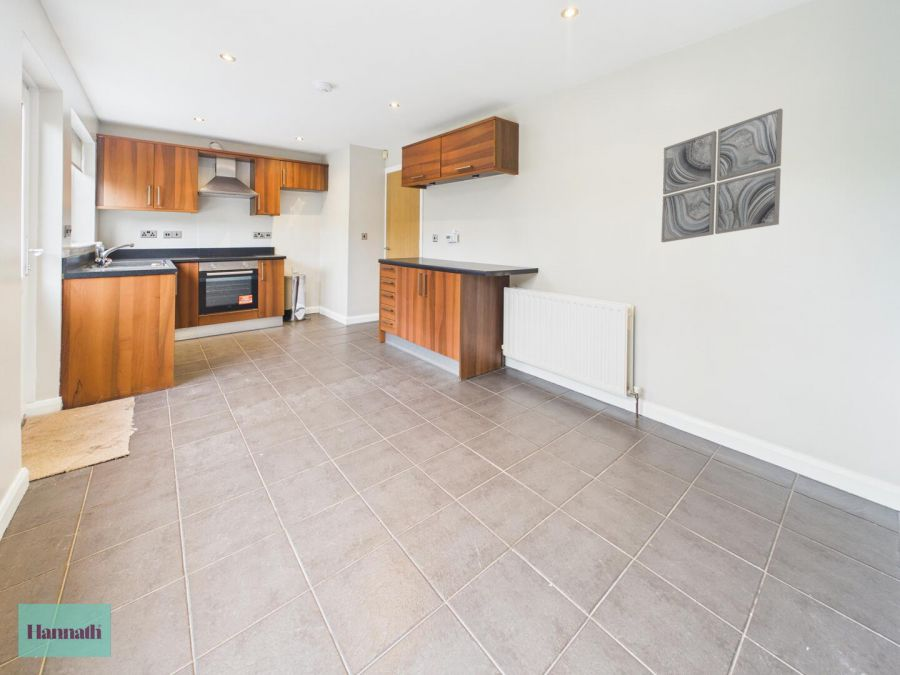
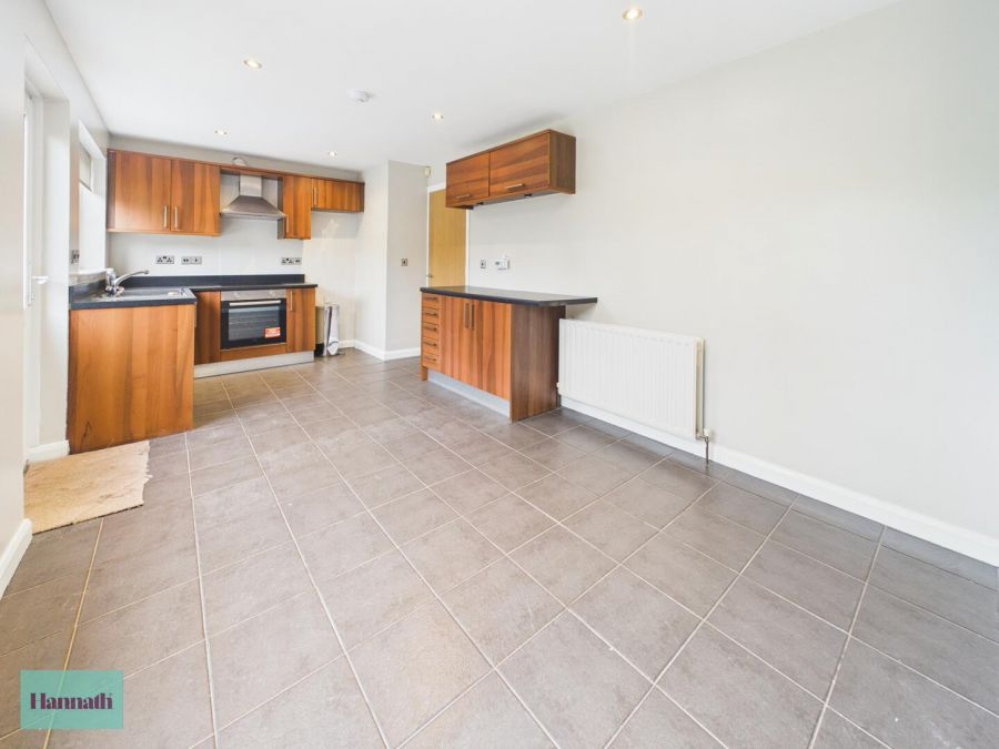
- wall art [660,107,784,243]
